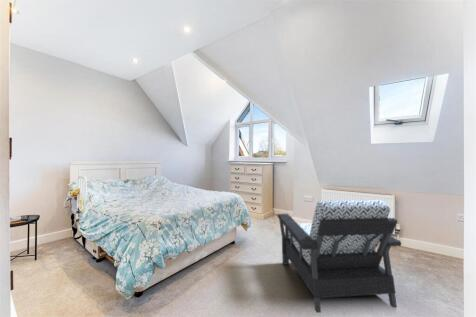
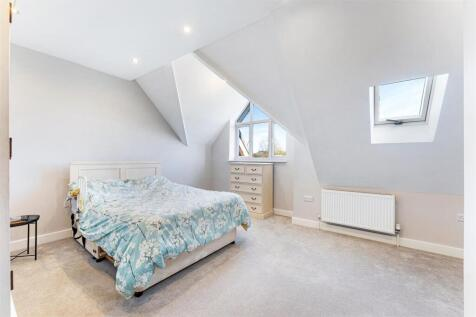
- armchair [277,199,402,314]
